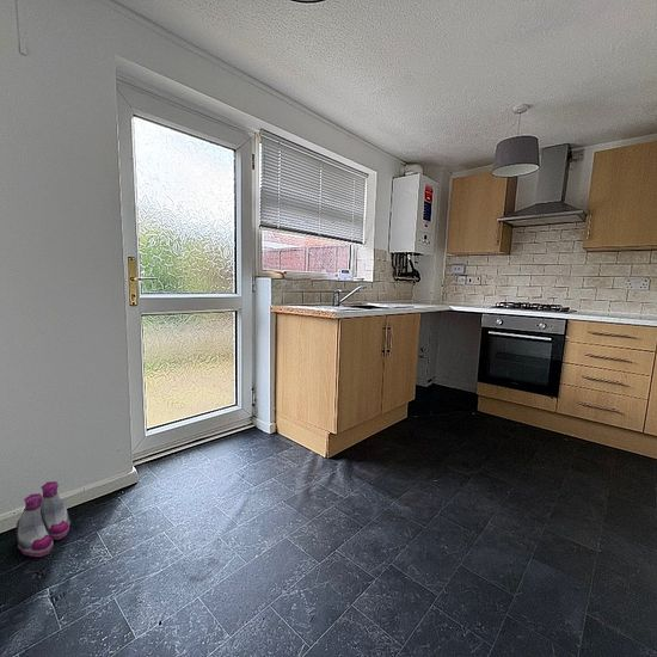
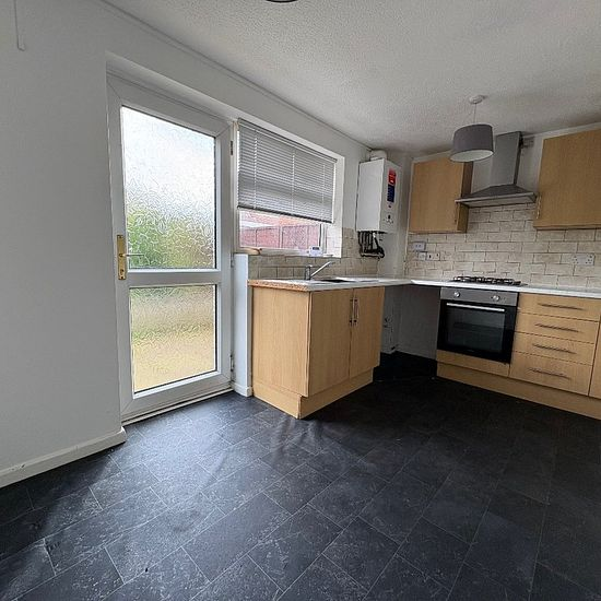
- boots [14,480,72,558]
